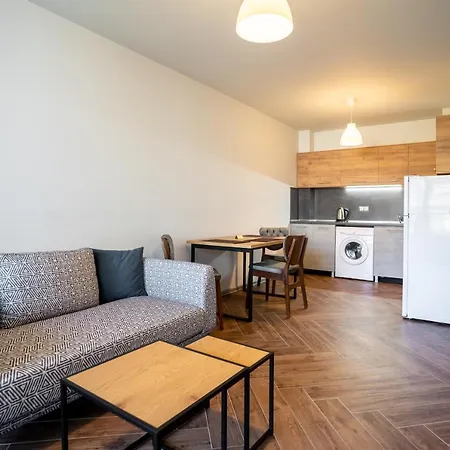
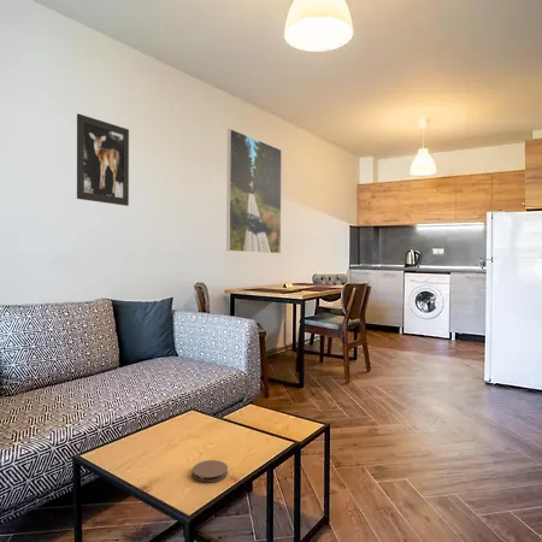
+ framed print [225,128,283,254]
+ coaster [192,459,229,483]
+ wall art [76,112,130,207]
